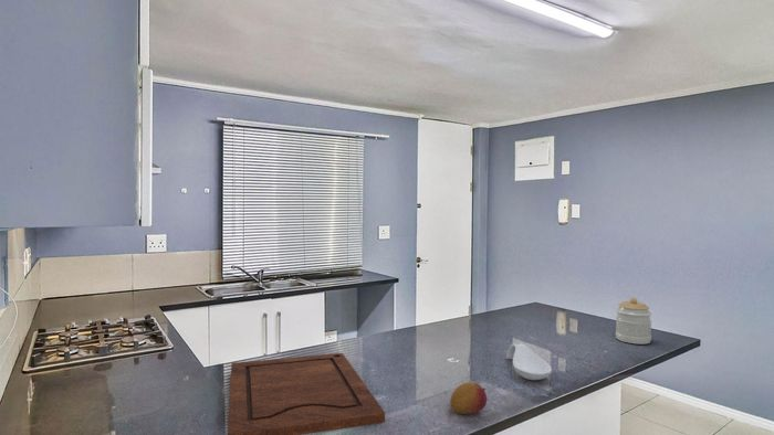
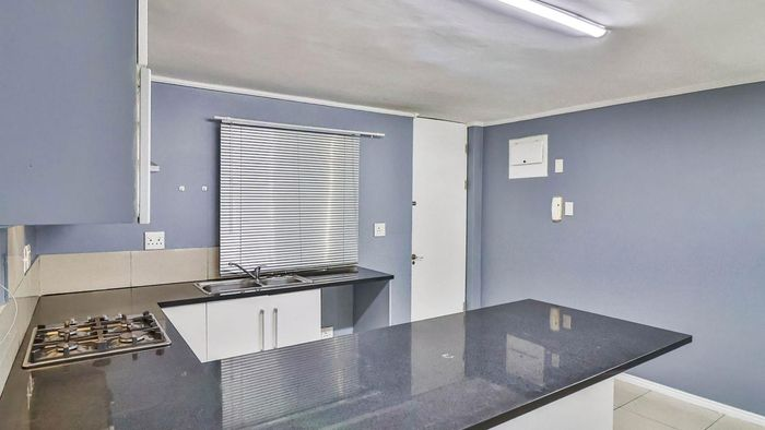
- spoon rest [505,342,553,381]
- jar [615,297,652,346]
- cutting board [227,352,386,435]
- fruit [449,381,488,415]
